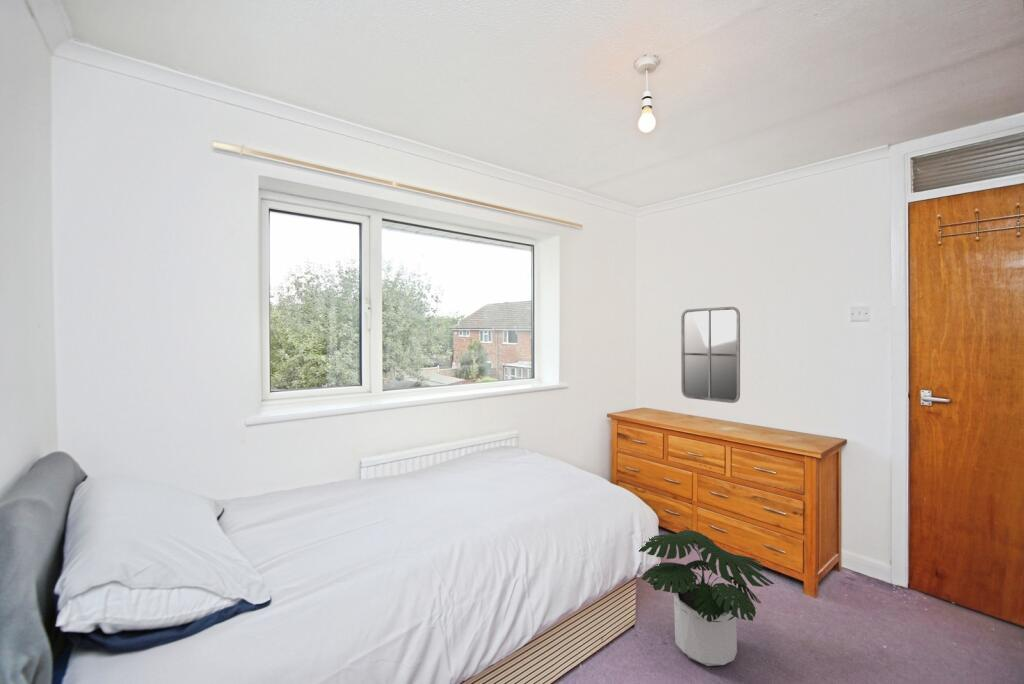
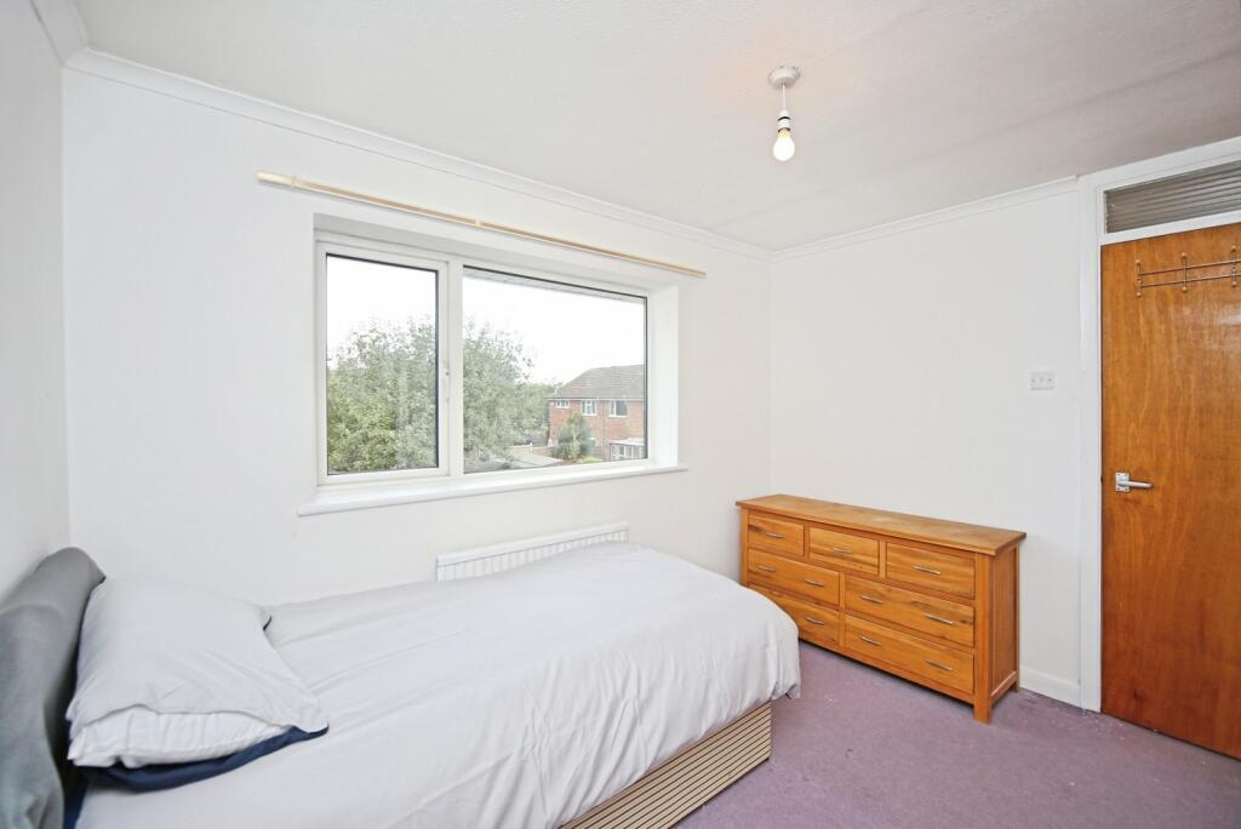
- potted plant [638,529,775,667]
- home mirror [680,306,741,404]
